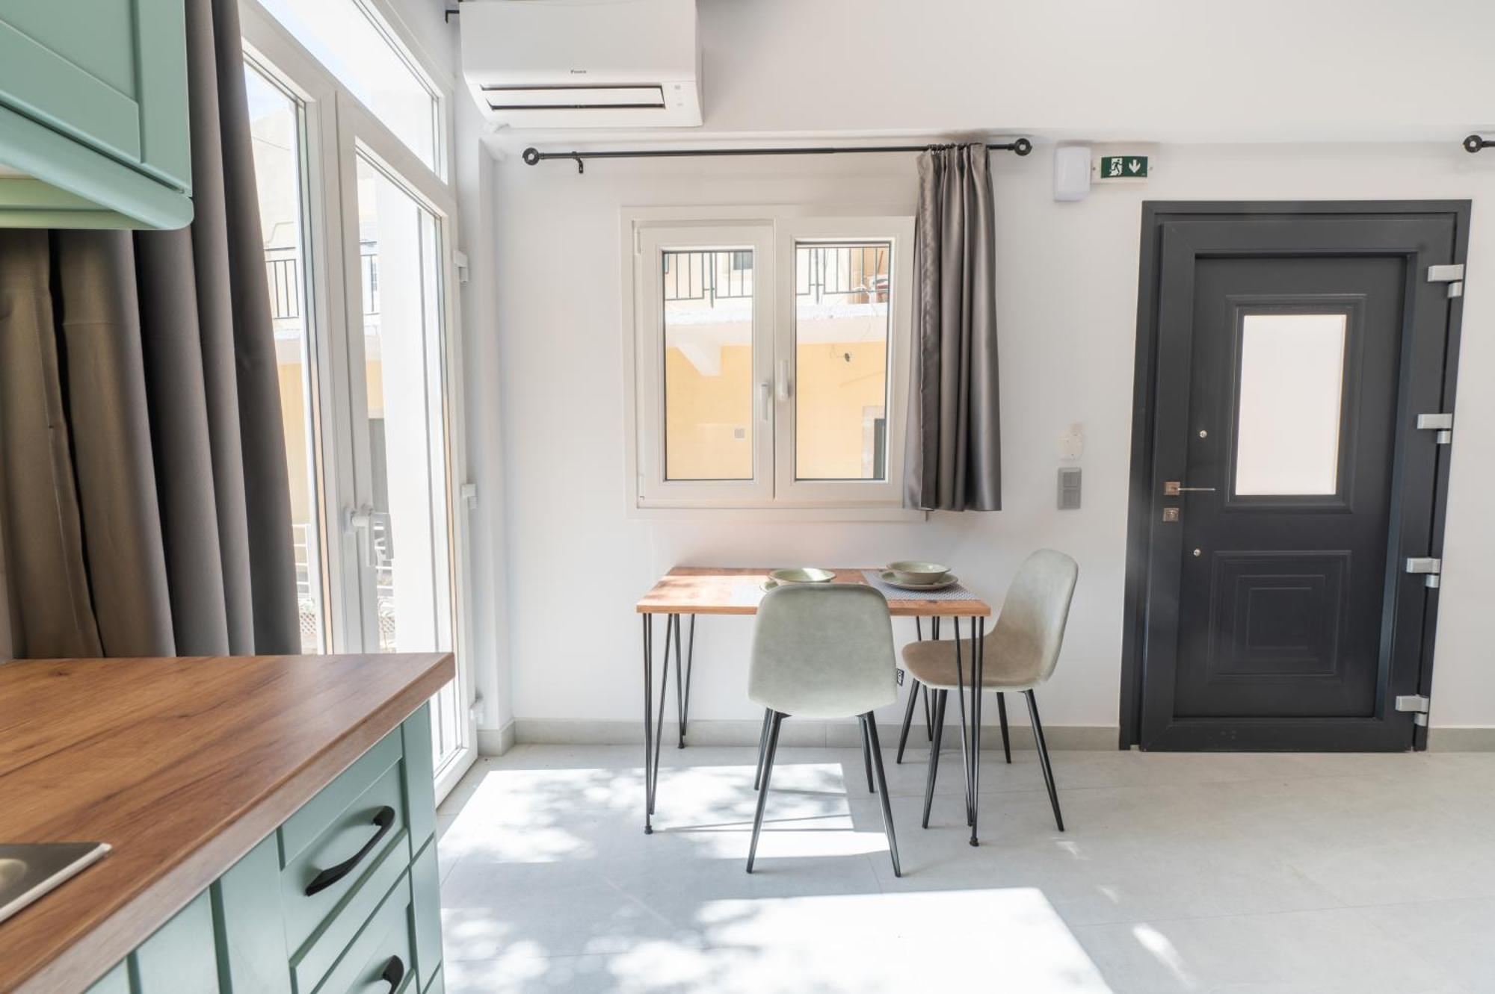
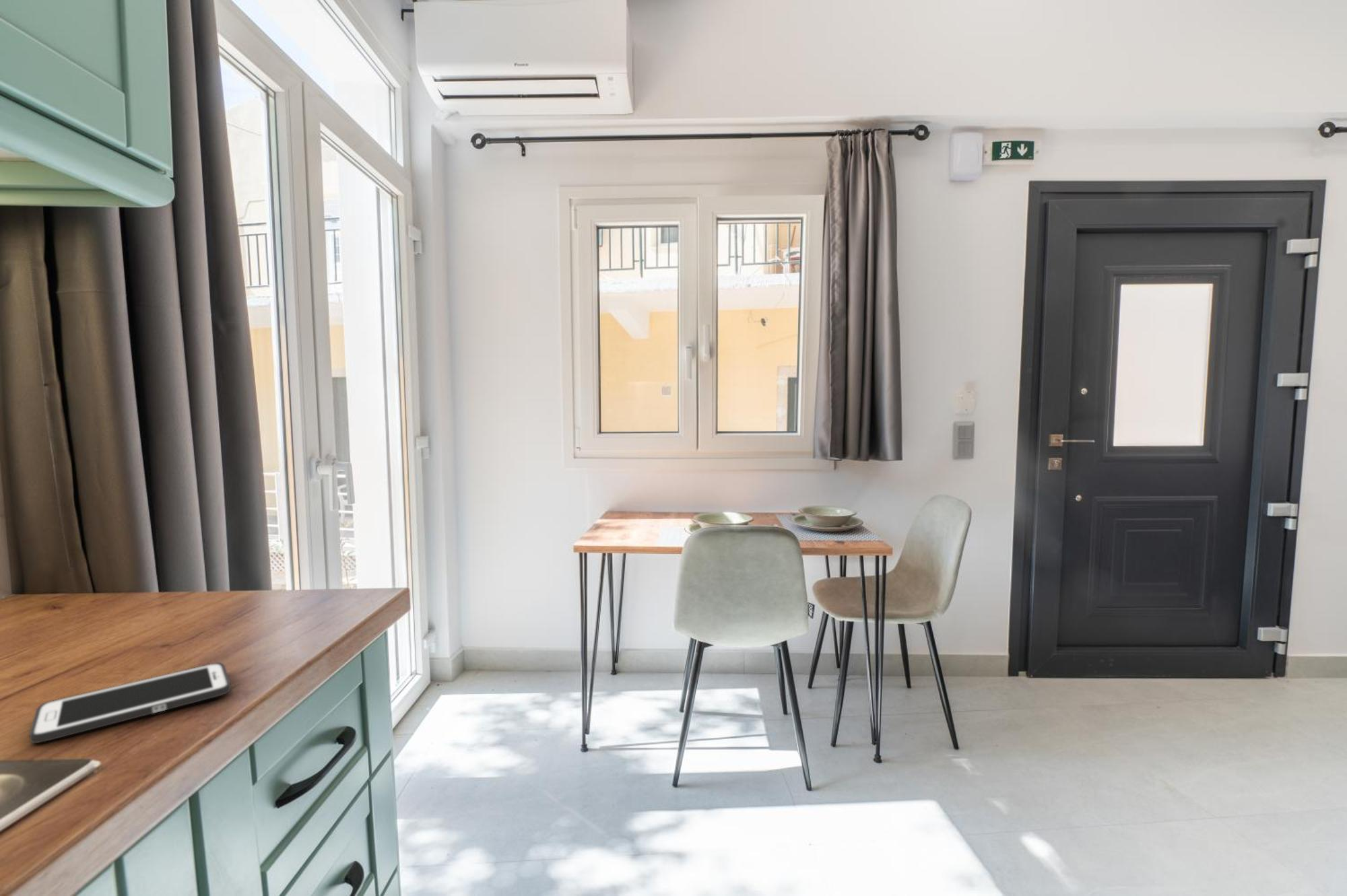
+ cell phone [29,662,232,744]
